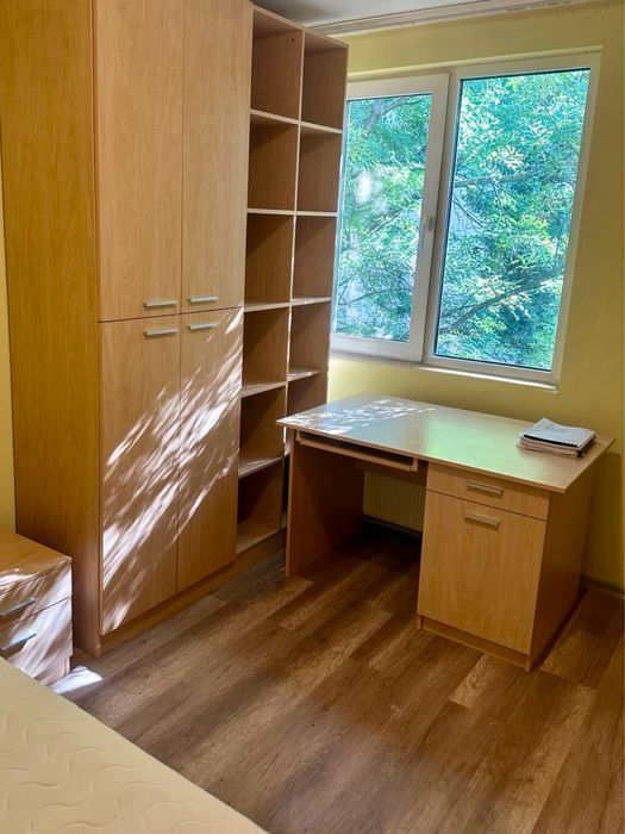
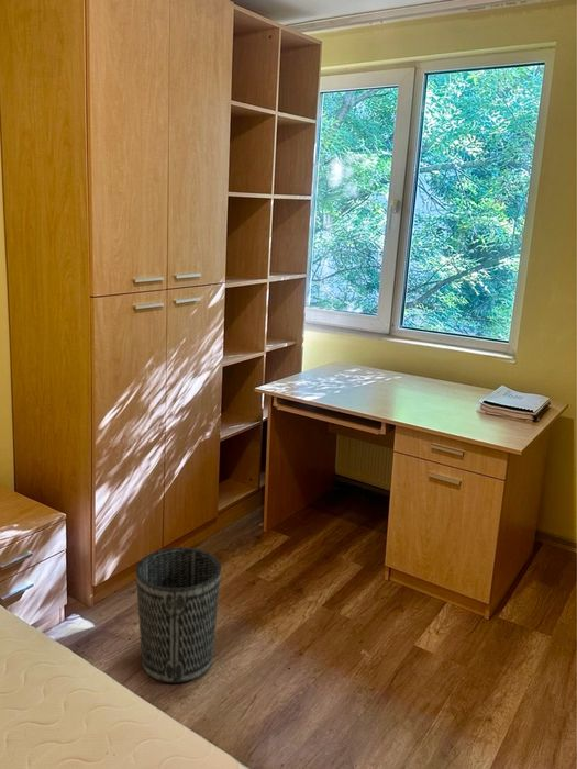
+ wastebasket [135,546,222,684]
